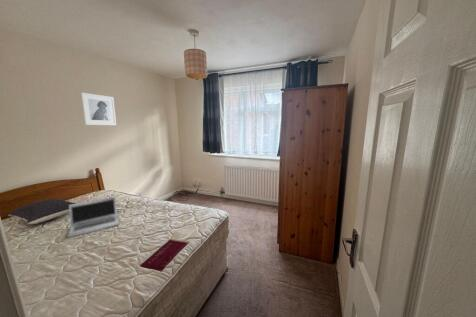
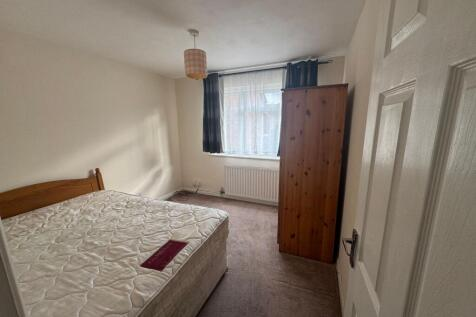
- pillow [7,198,77,225]
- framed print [80,92,117,126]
- laptop [67,196,120,239]
